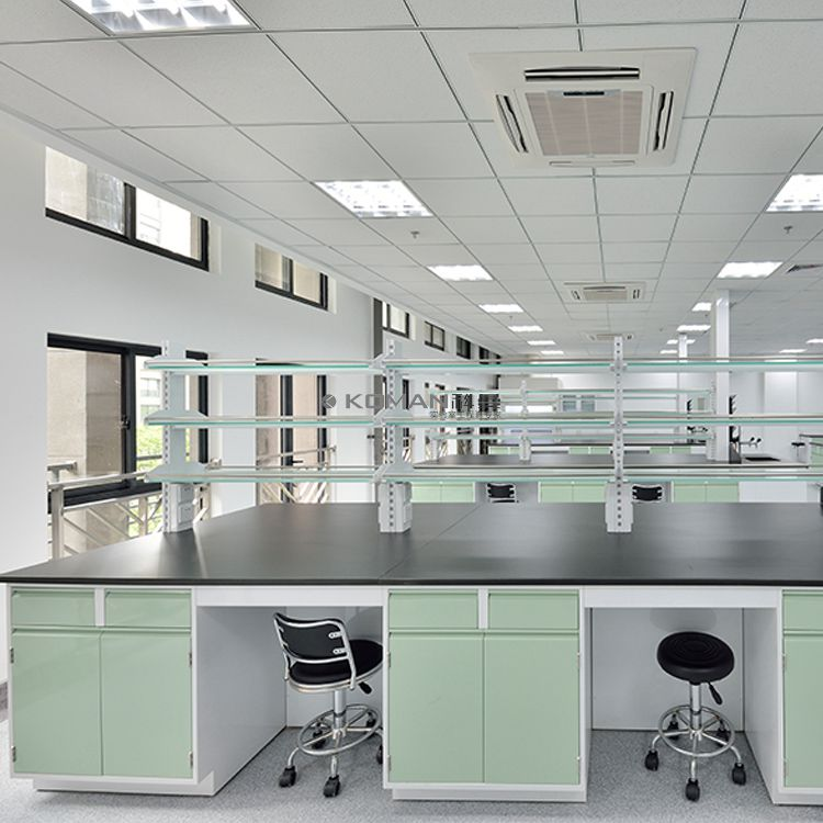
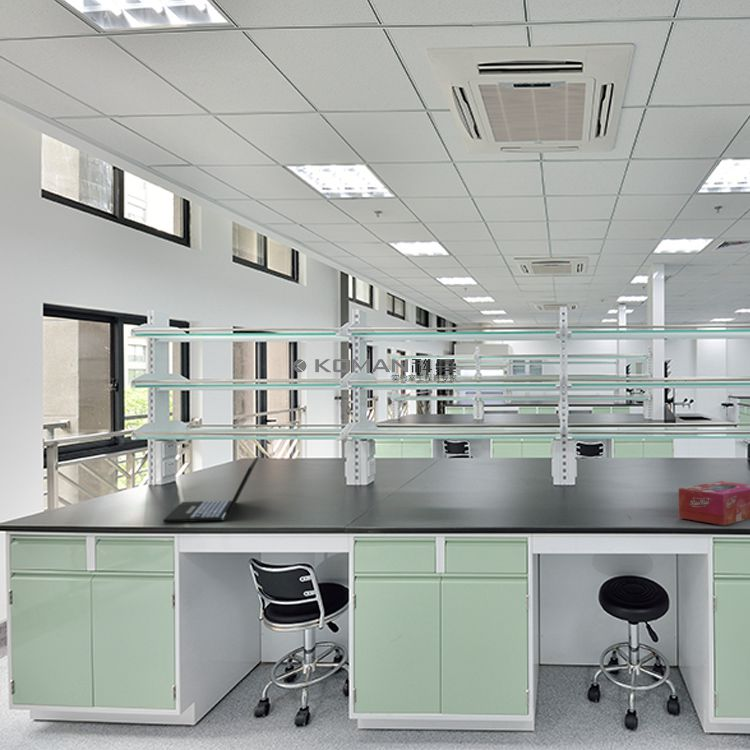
+ tissue box [678,480,750,526]
+ laptop [162,456,260,523]
